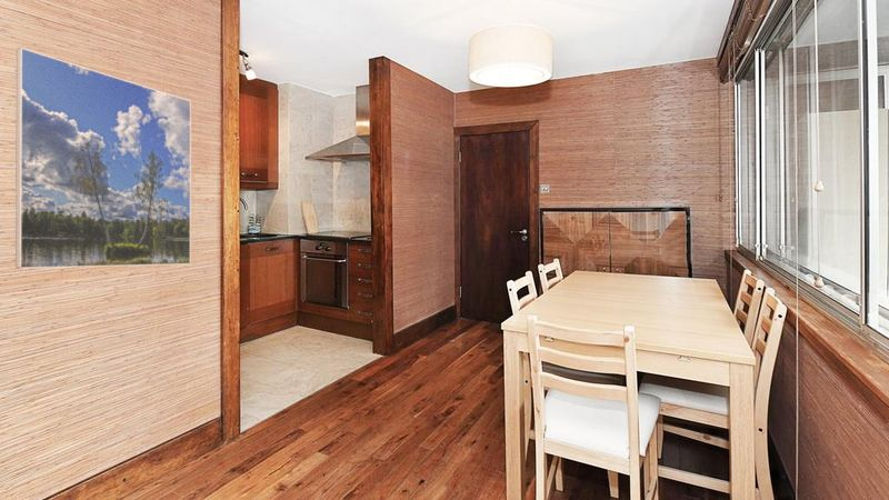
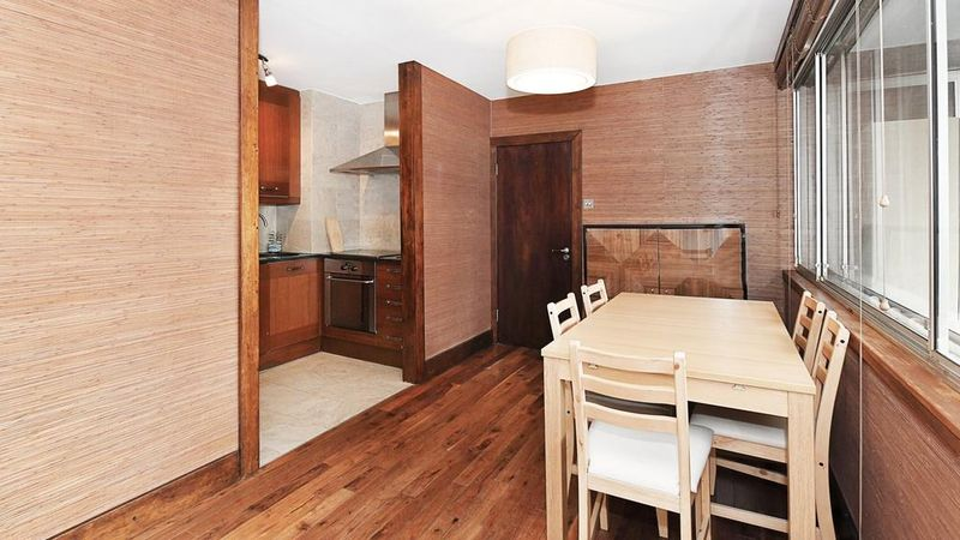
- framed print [14,47,192,270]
